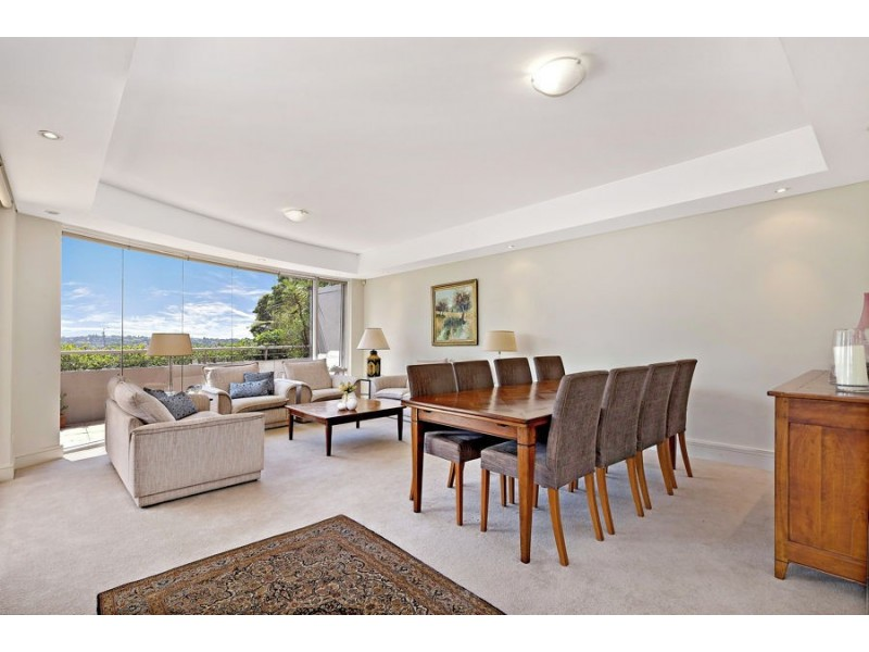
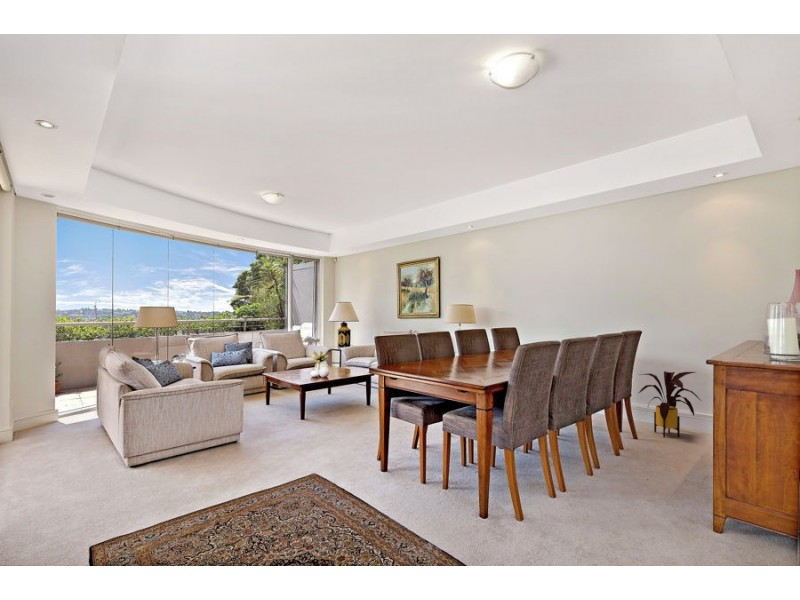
+ house plant [637,370,701,438]
